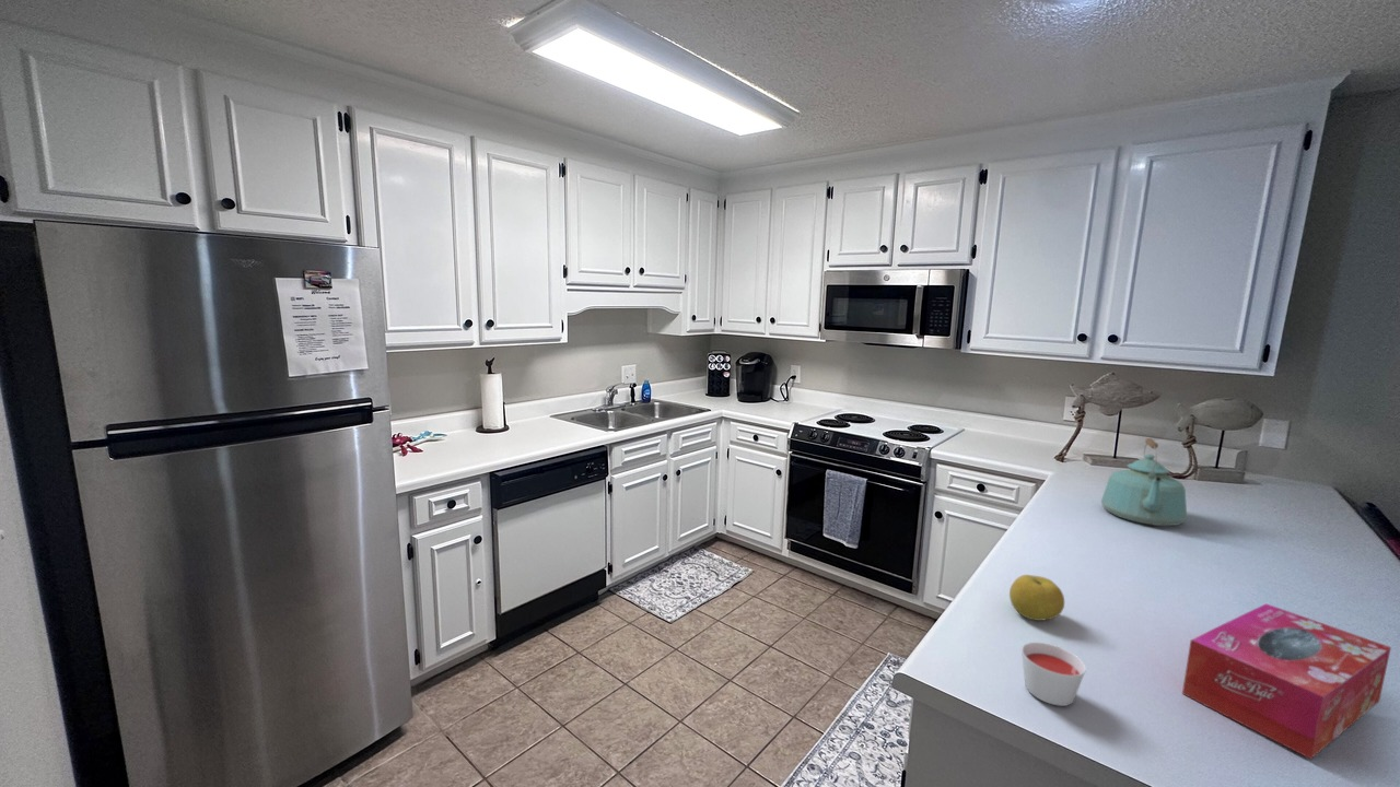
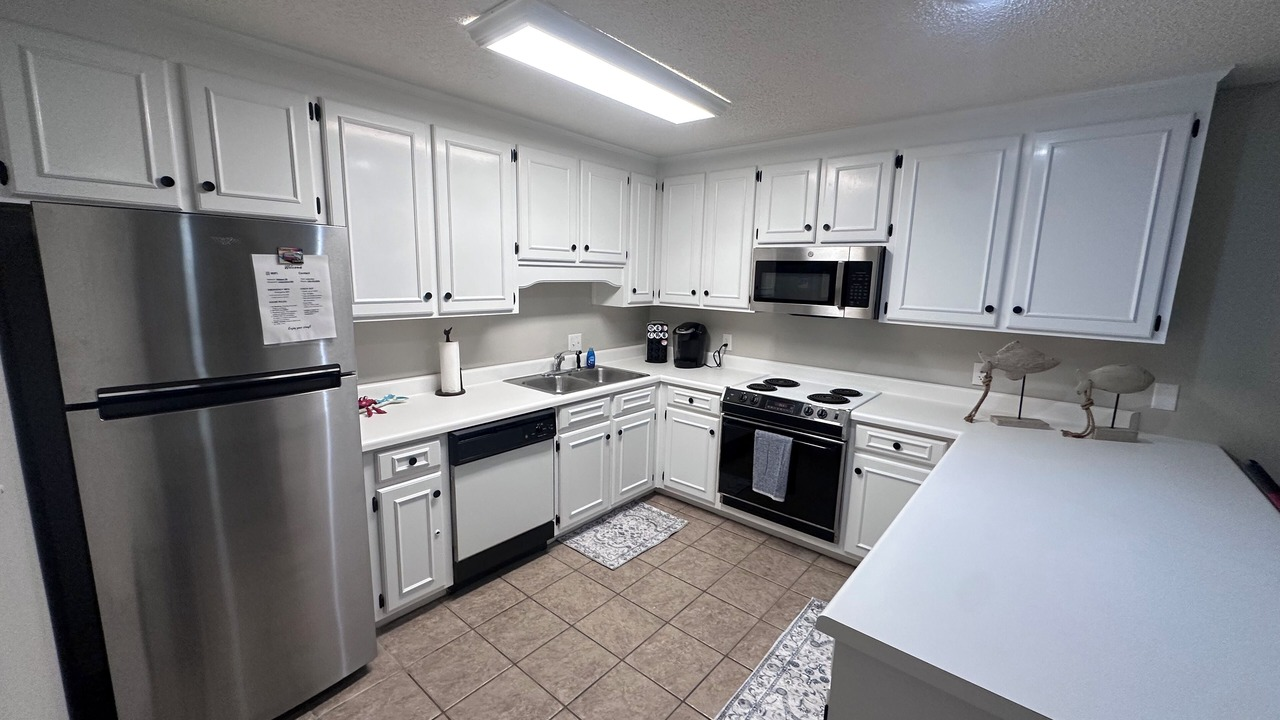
- kettle [1100,437,1188,527]
- tissue box [1181,602,1392,760]
- candle [1020,642,1087,707]
- fruit [1008,574,1065,622]
